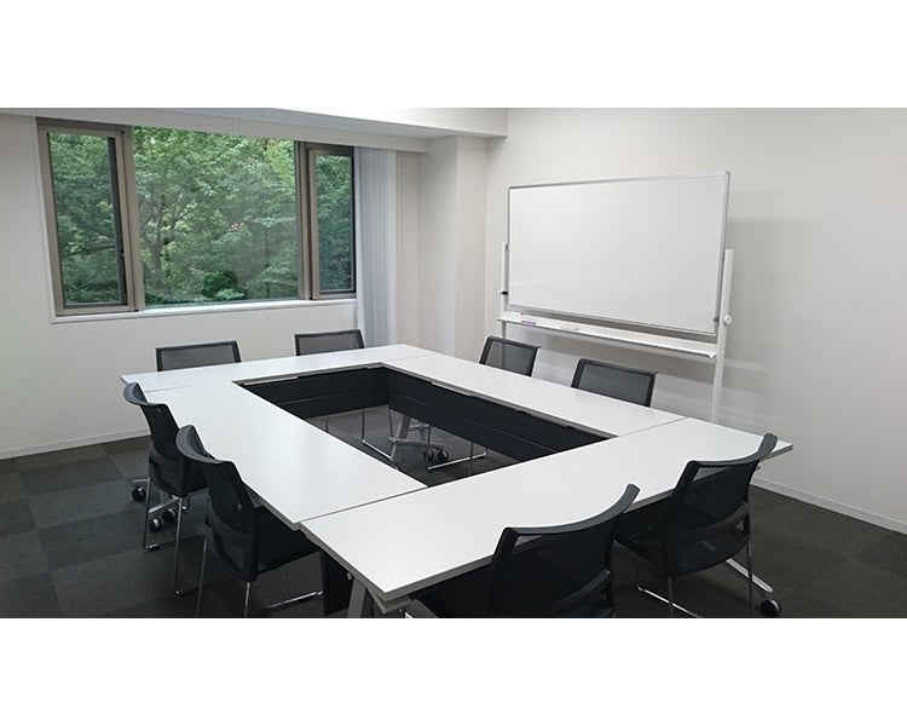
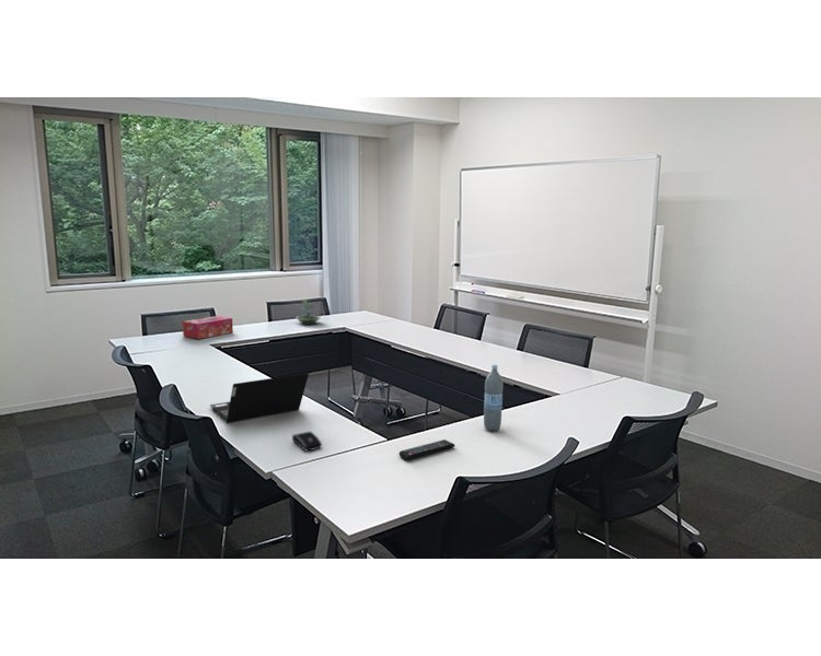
+ computer mouse [291,430,323,452]
+ water bottle [483,364,504,432]
+ tissue box [182,315,234,340]
+ laptop computer [209,372,310,424]
+ terrarium [294,297,322,326]
+ remote control [398,438,455,461]
